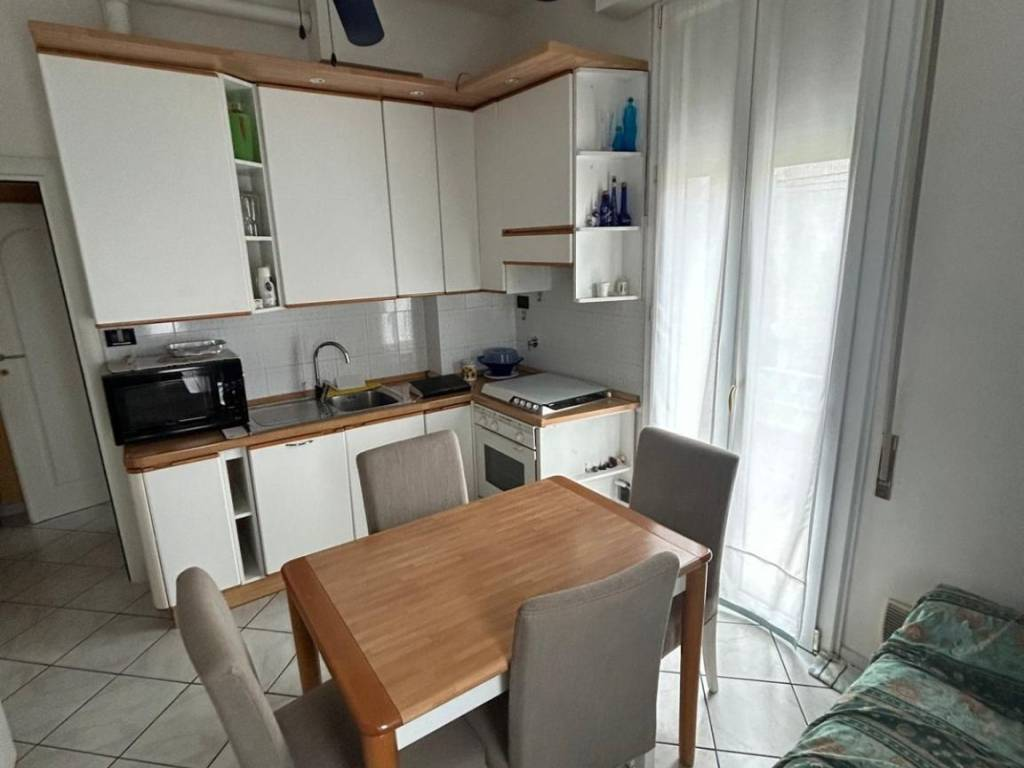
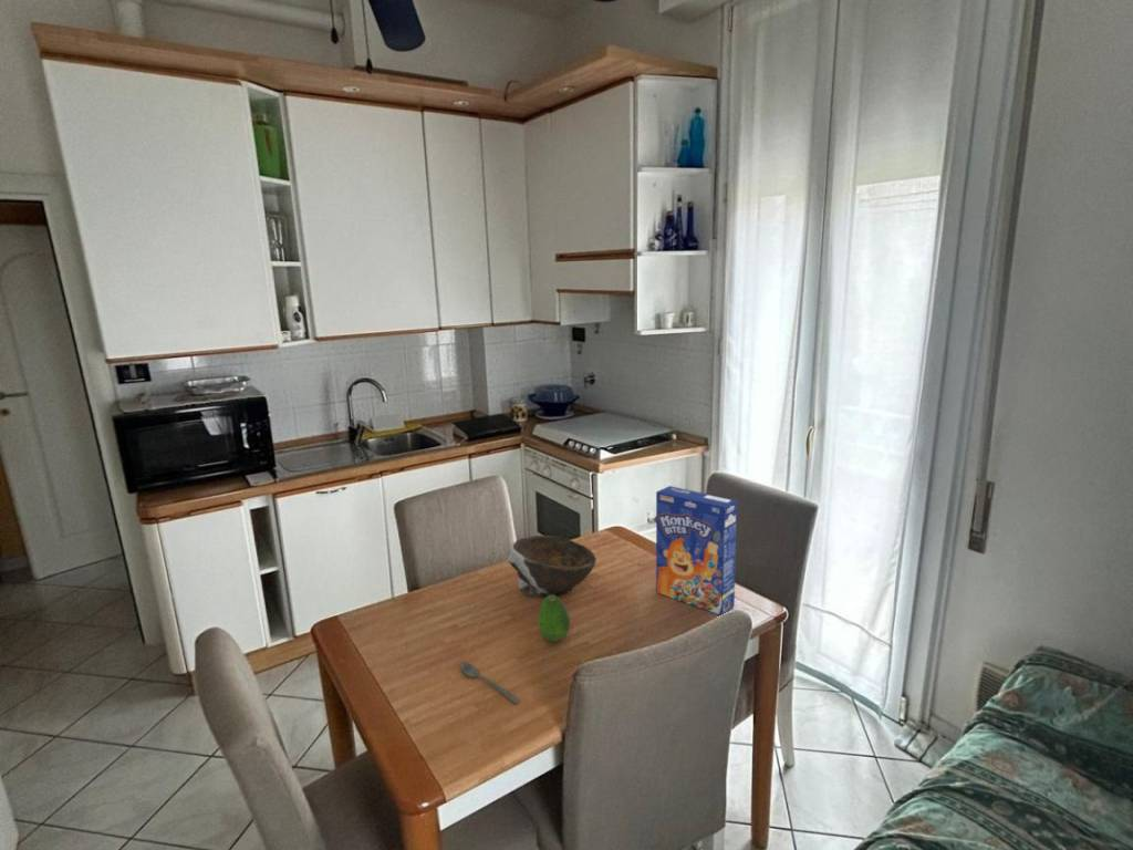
+ spoon [458,661,521,705]
+ cereal box [655,485,738,616]
+ fruit [537,595,571,643]
+ bowl [507,535,597,599]
